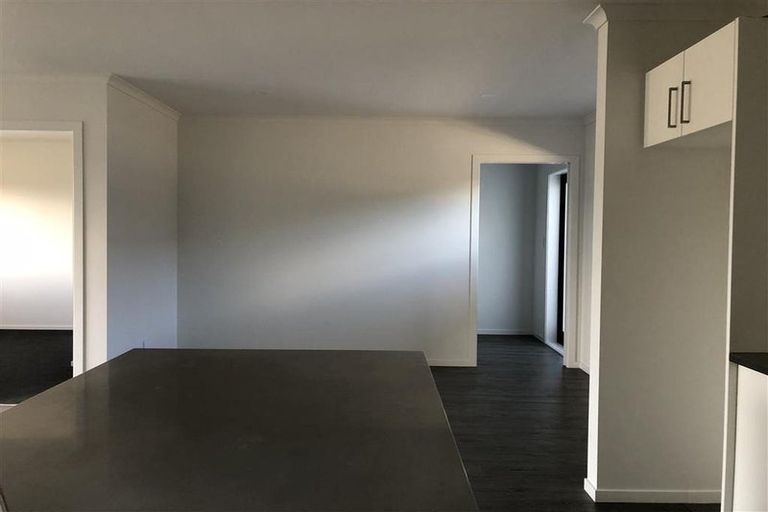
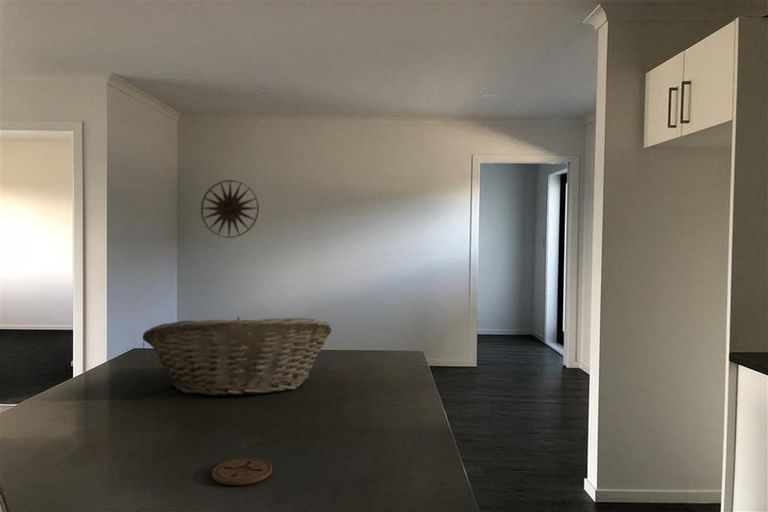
+ coaster [211,457,273,486]
+ wall art [200,179,260,239]
+ fruit basket [142,316,332,397]
